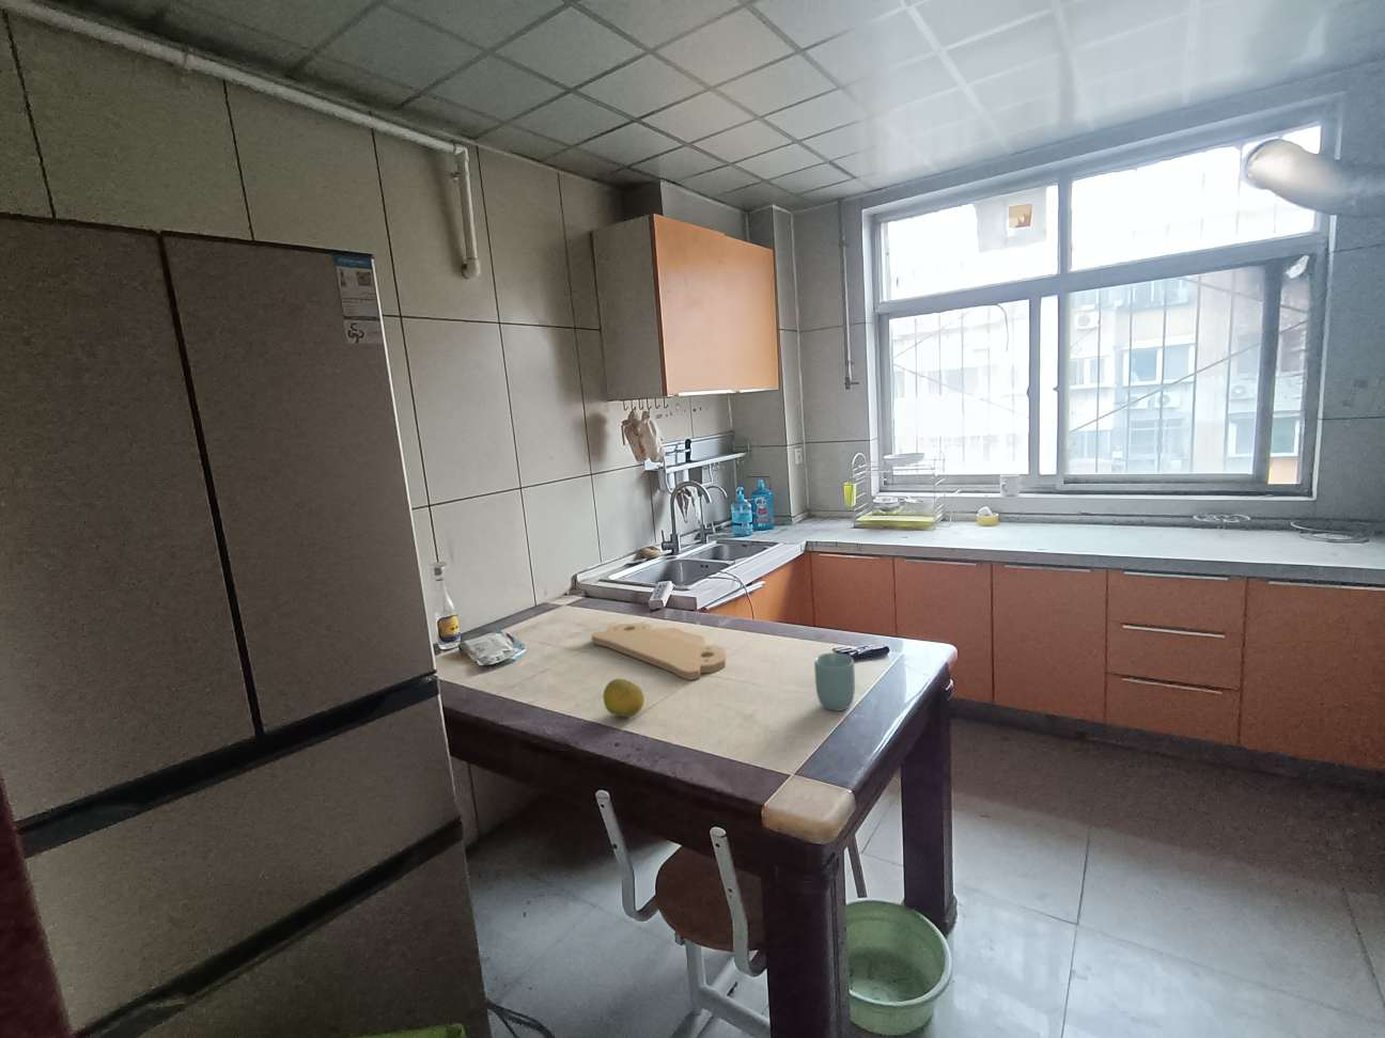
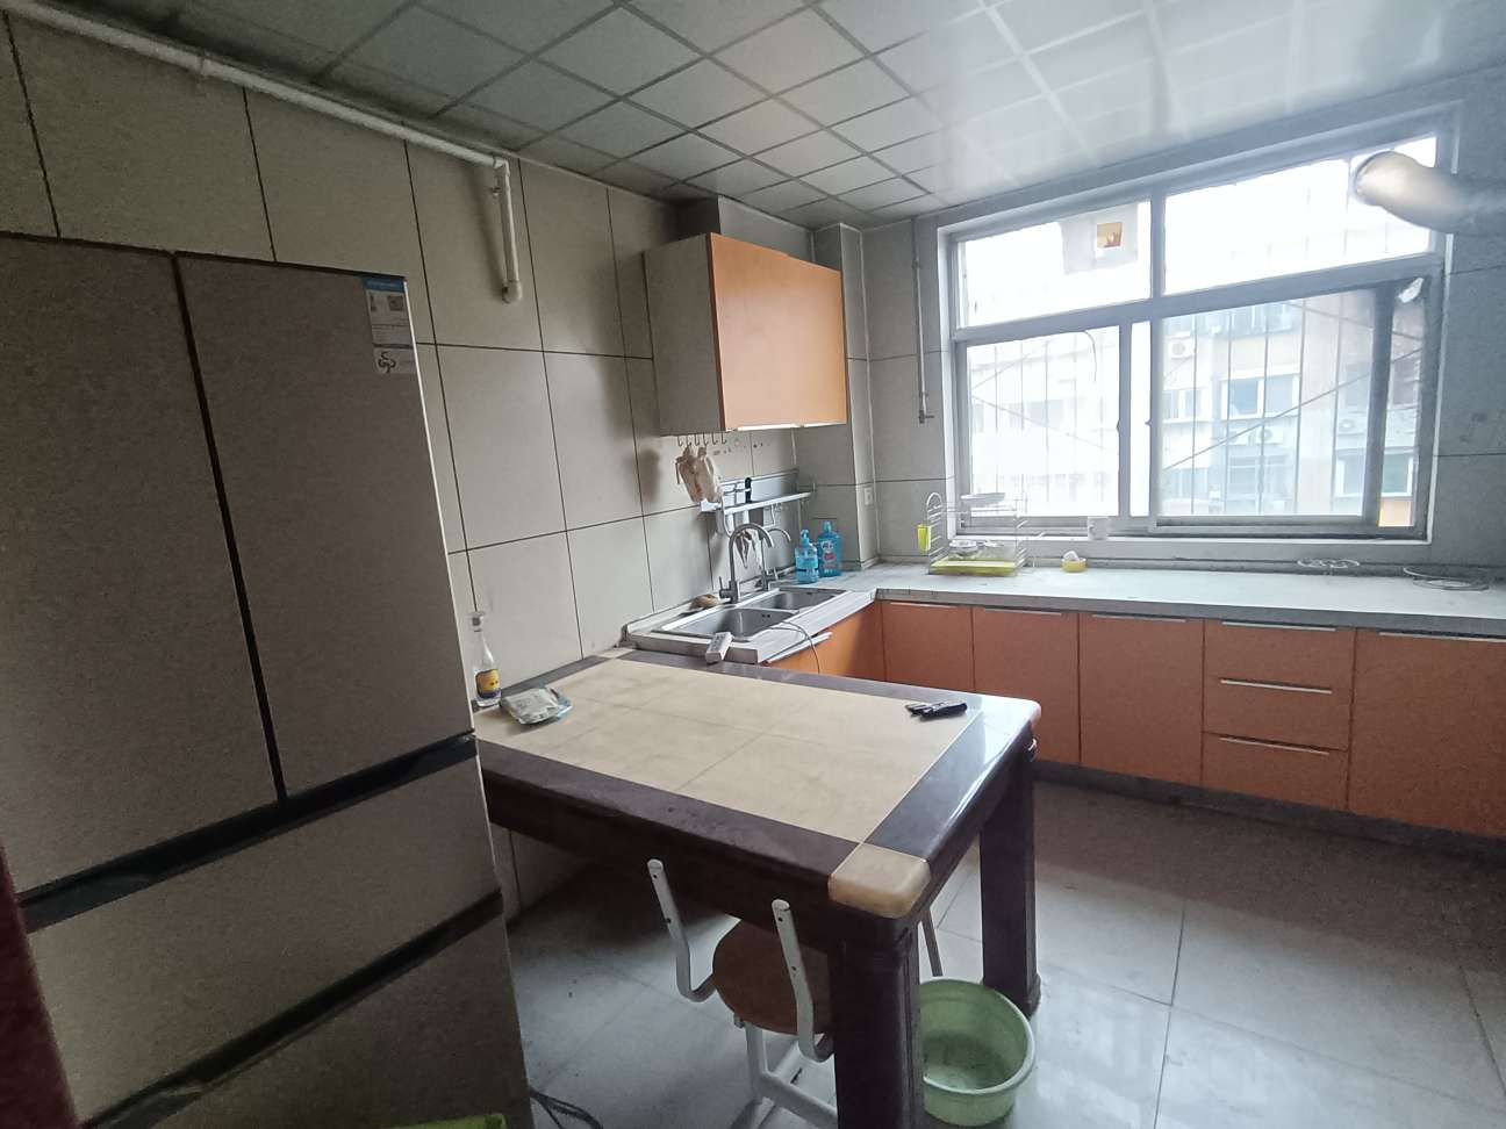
- cutting board [590,621,726,680]
- cup [814,651,856,712]
- fruit [602,678,646,719]
